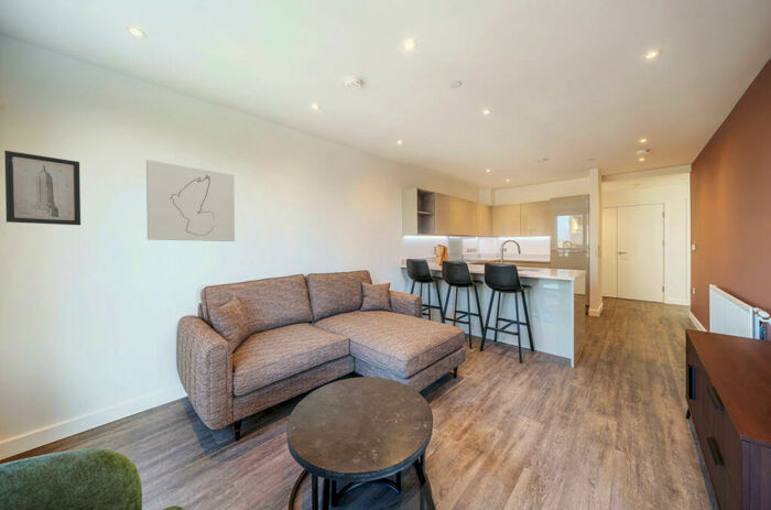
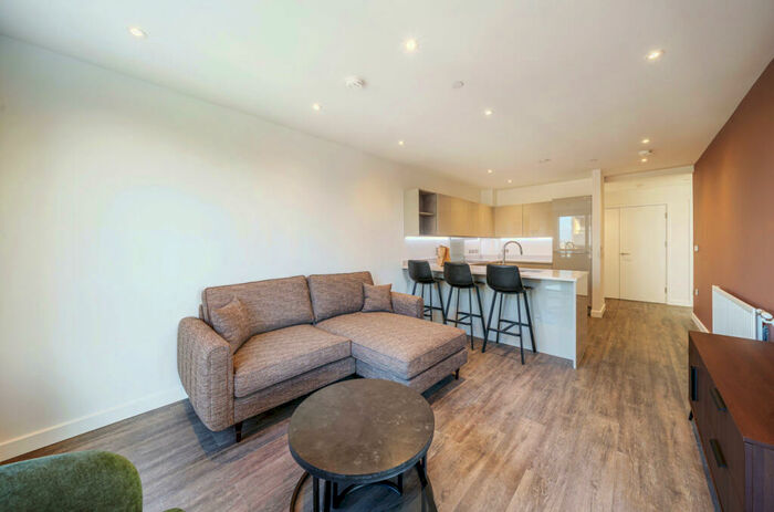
- wall art [145,159,236,242]
- wall art [3,150,82,226]
